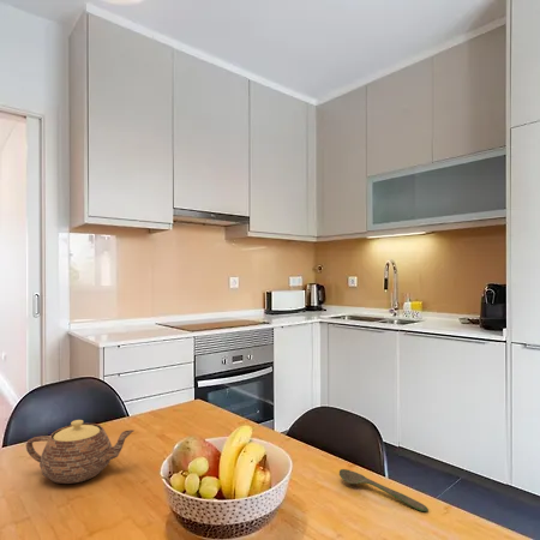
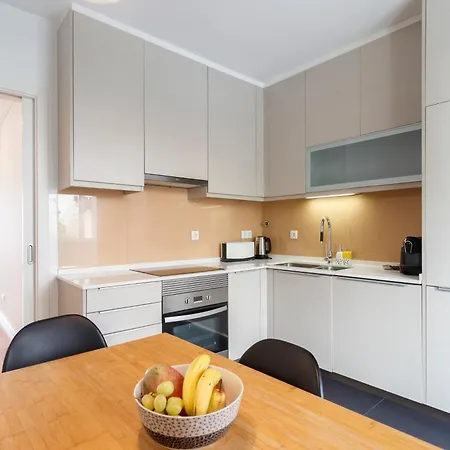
- teapot [25,419,134,485]
- spoon [338,468,430,512]
